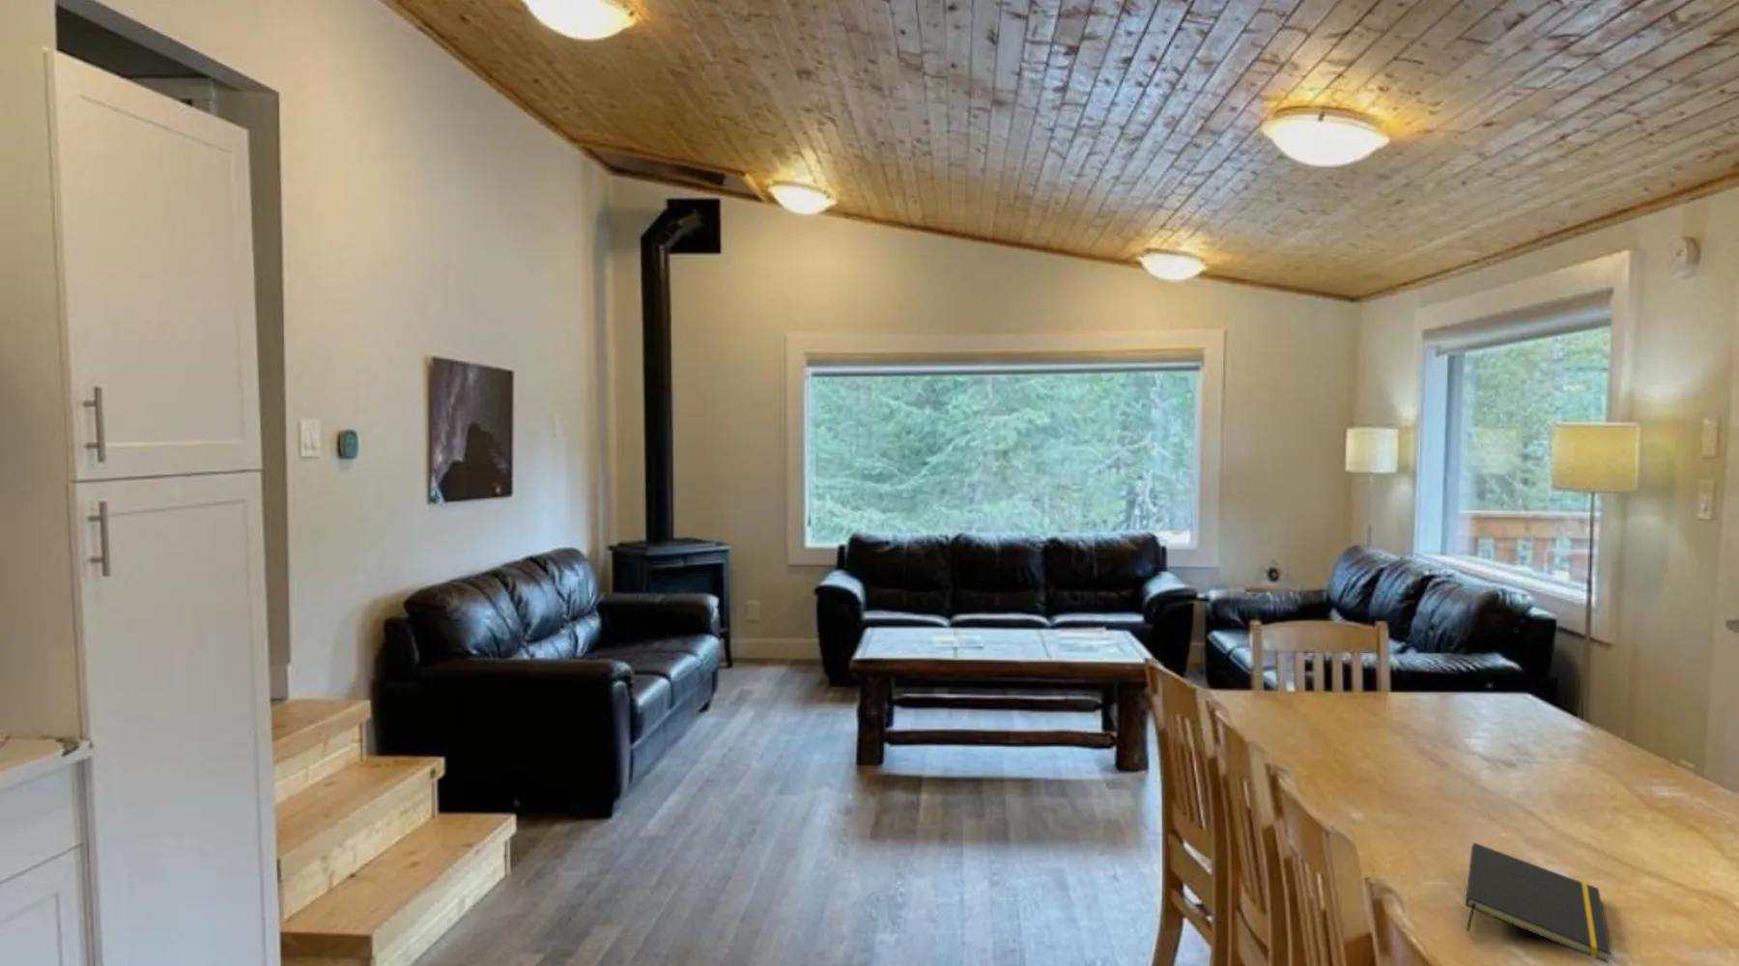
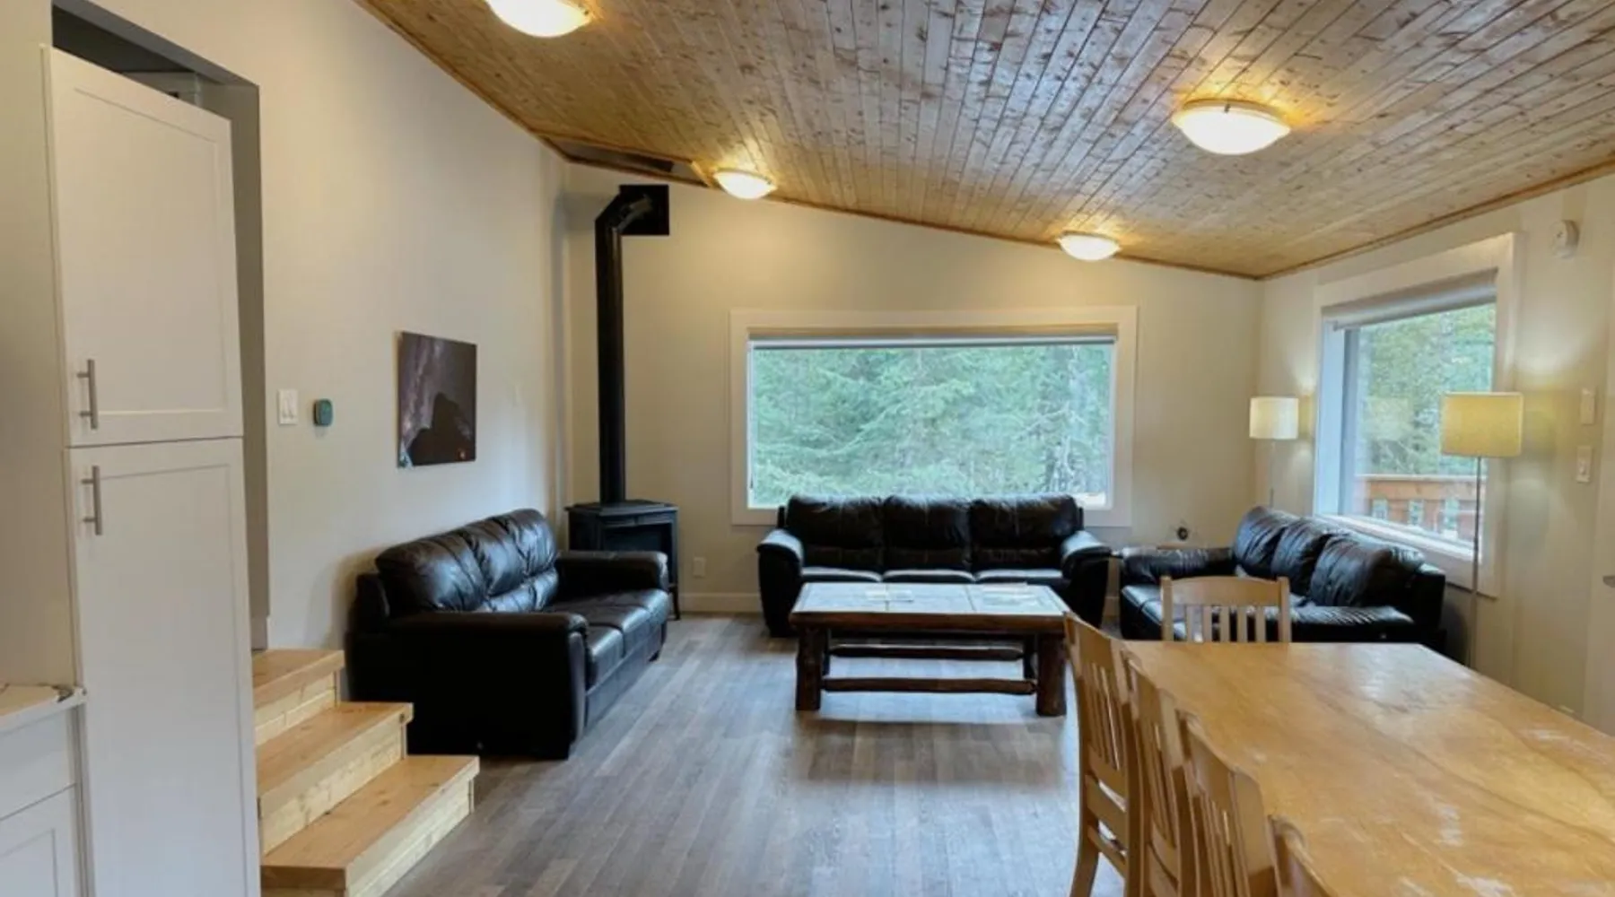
- notepad [1464,841,1612,964]
